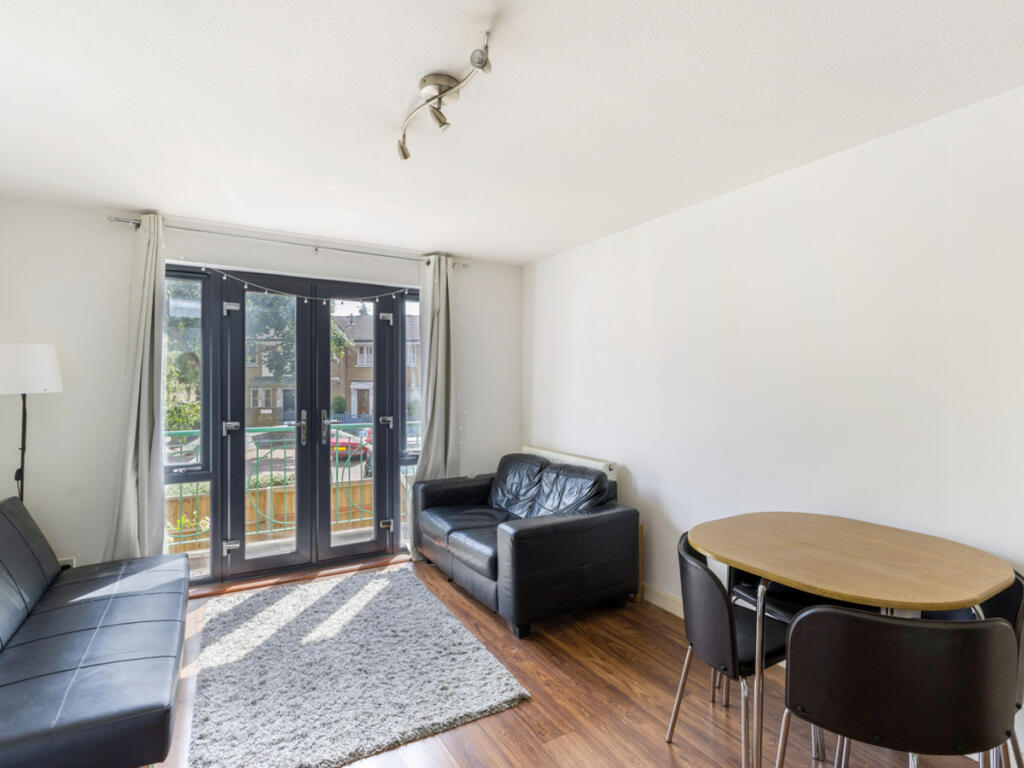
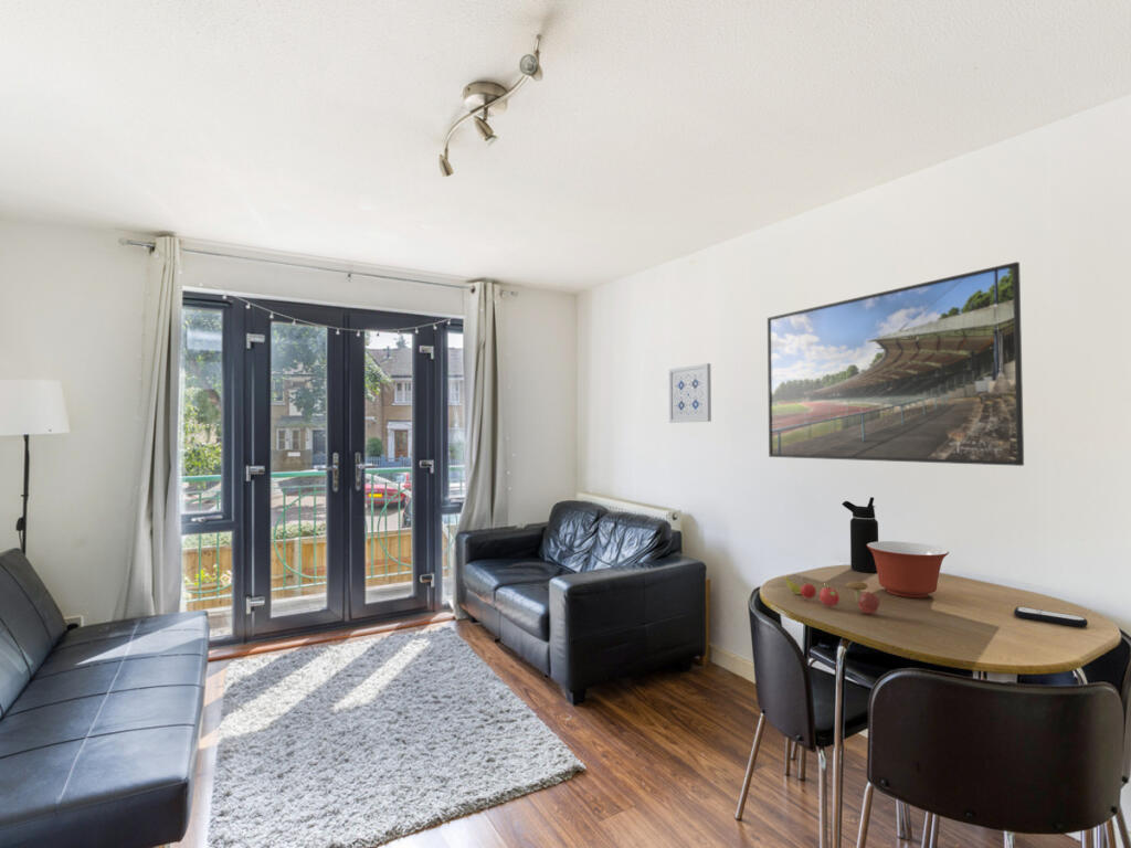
+ wall art [668,362,712,424]
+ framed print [767,261,1025,467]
+ mixing bowl [867,540,950,598]
+ water bottle [841,496,879,573]
+ remote control [1013,606,1089,628]
+ fruit [784,575,880,615]
